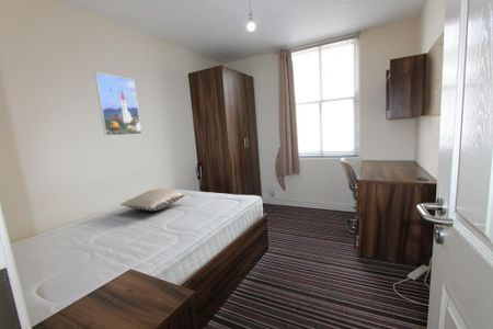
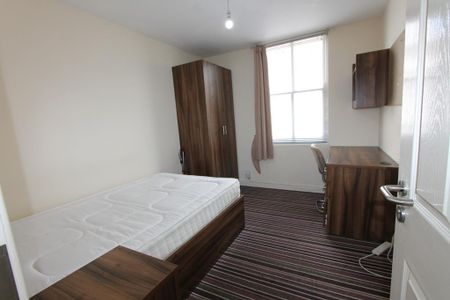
- pillow [119,188,186,212]
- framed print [94,71,142,137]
